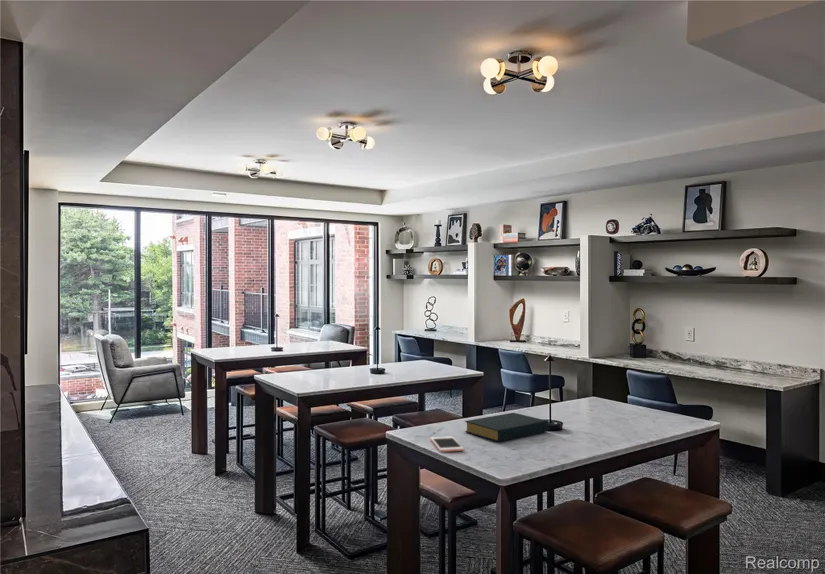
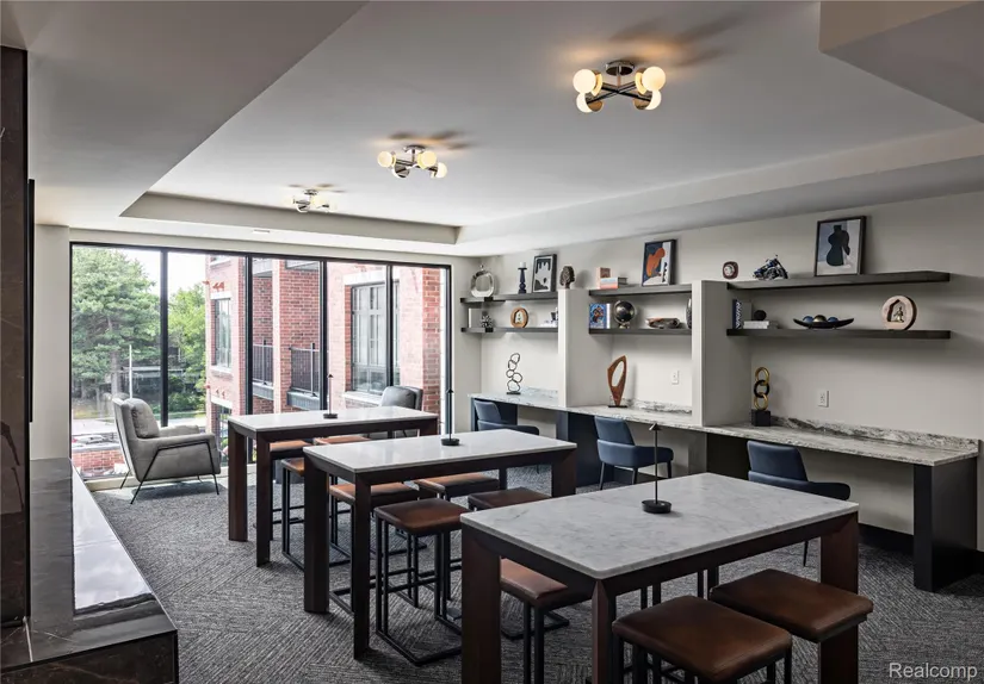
- hardback book [464,412,549,443]
- cell phone [430,435,465,453]
